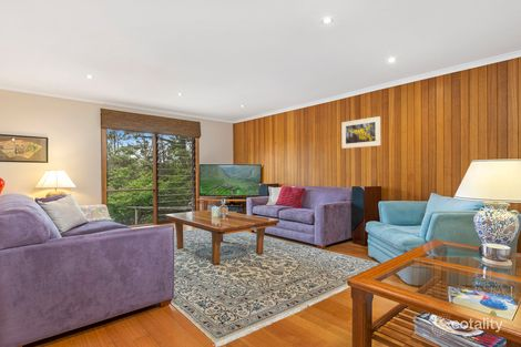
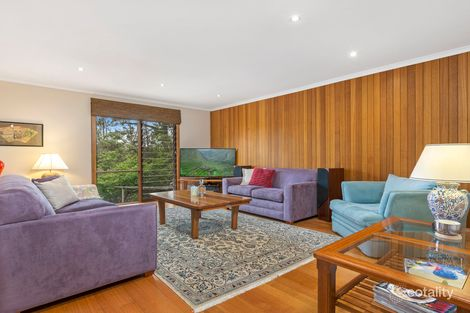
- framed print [340,115,381,150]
